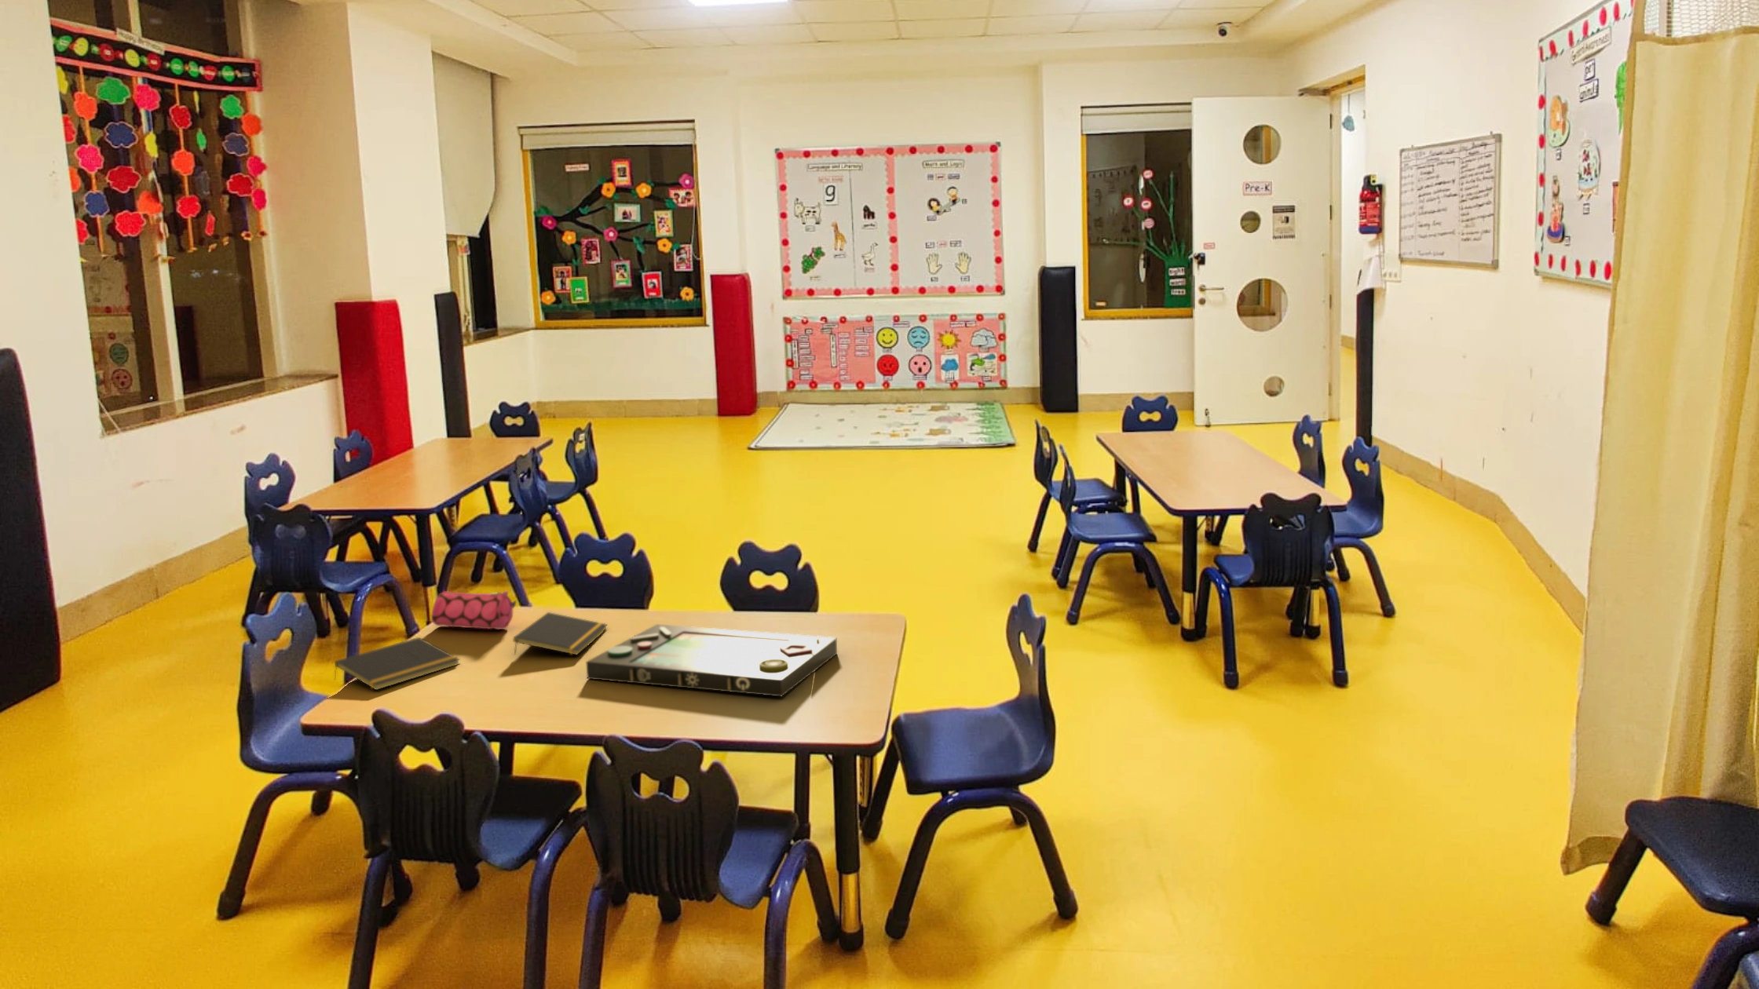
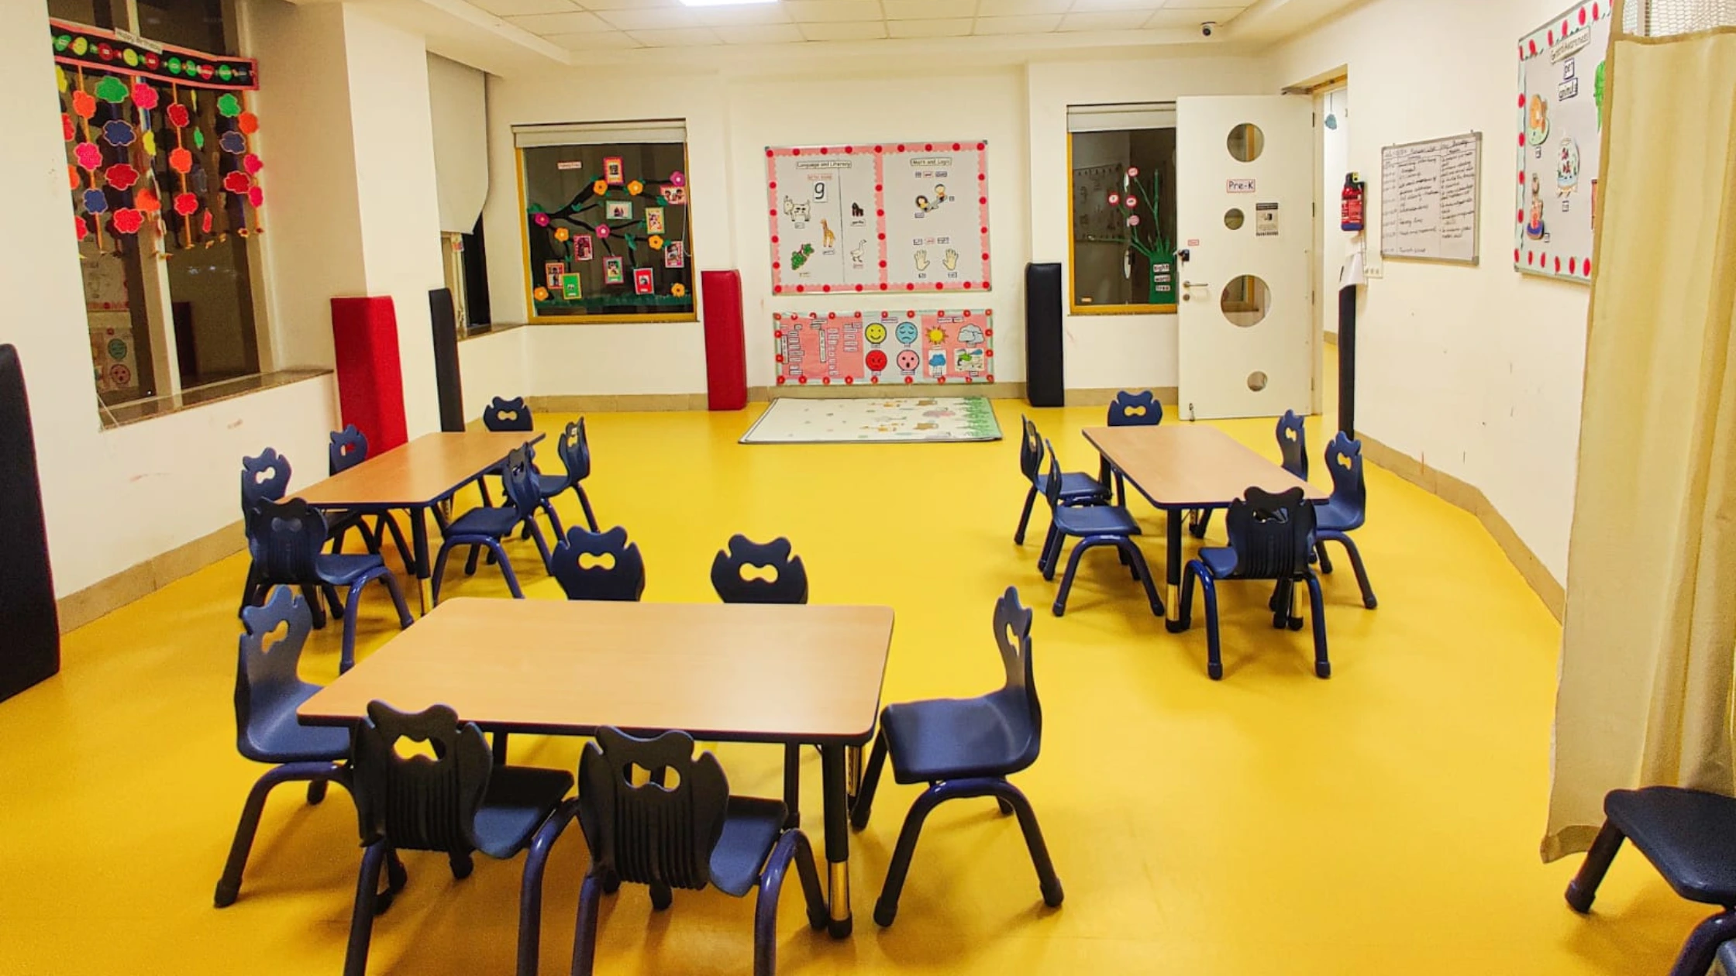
- notepad [512,611,609,656]
- notepad [333,636,461,691]
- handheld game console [585,623,838,698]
- pencil case [430,591,517,630]
